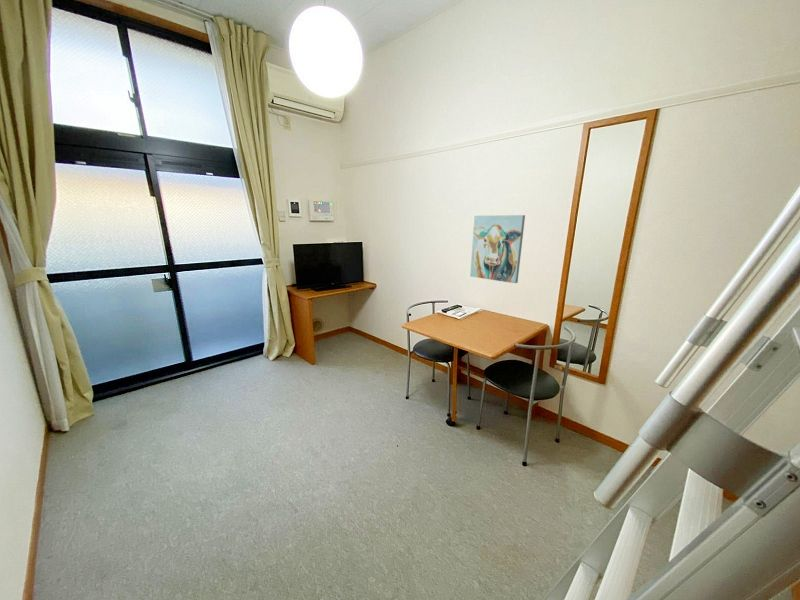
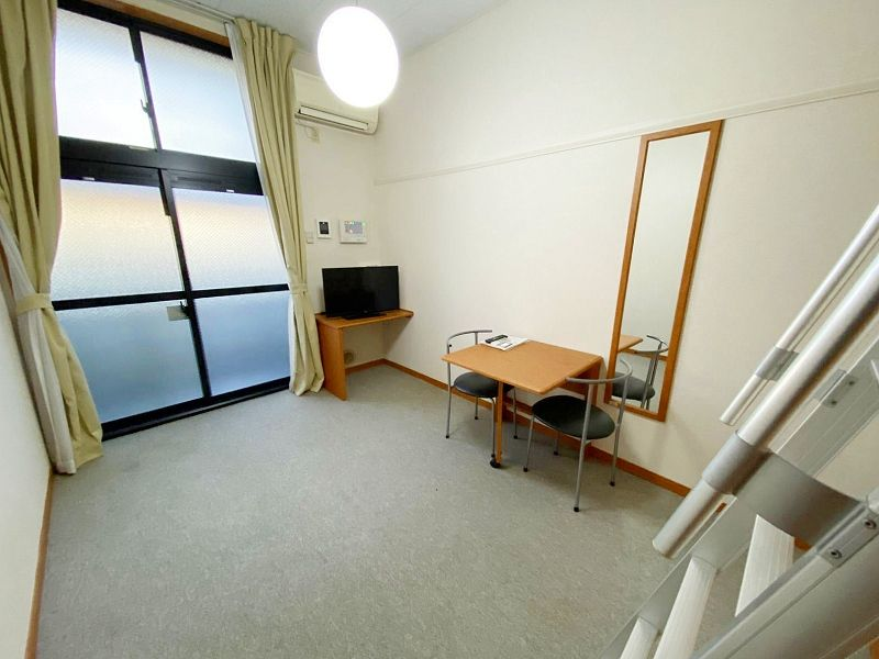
- wall art [469,214,526,284]
